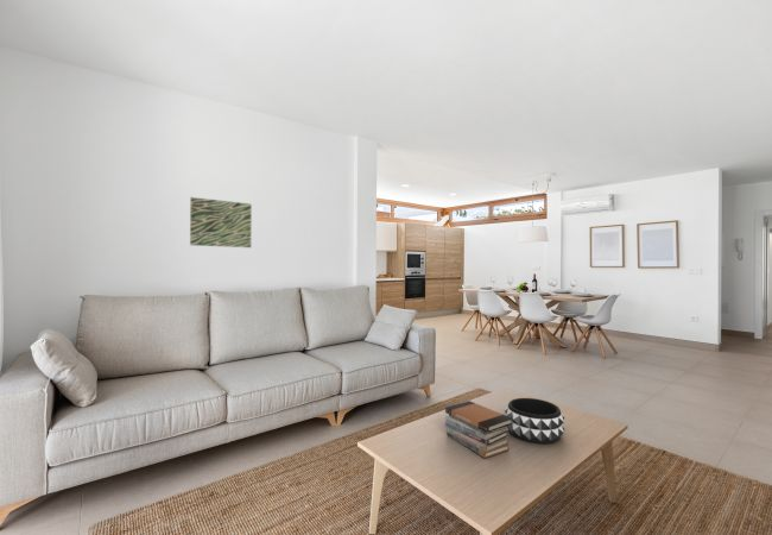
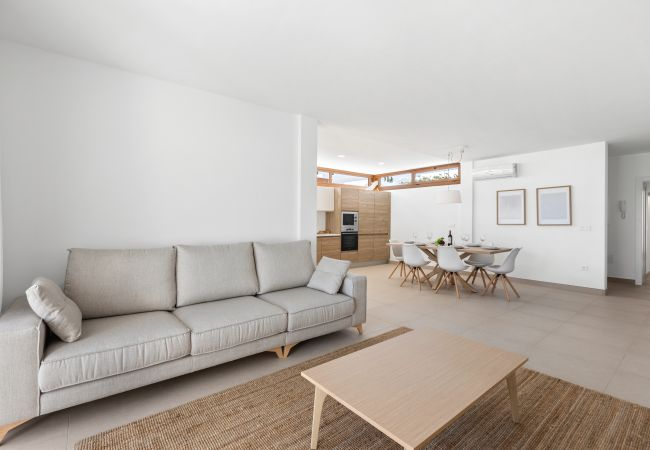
- wall art [189,196,253,248]
- book stack [444,399,513,459]
- decorative bowl [504,397,567,445]
